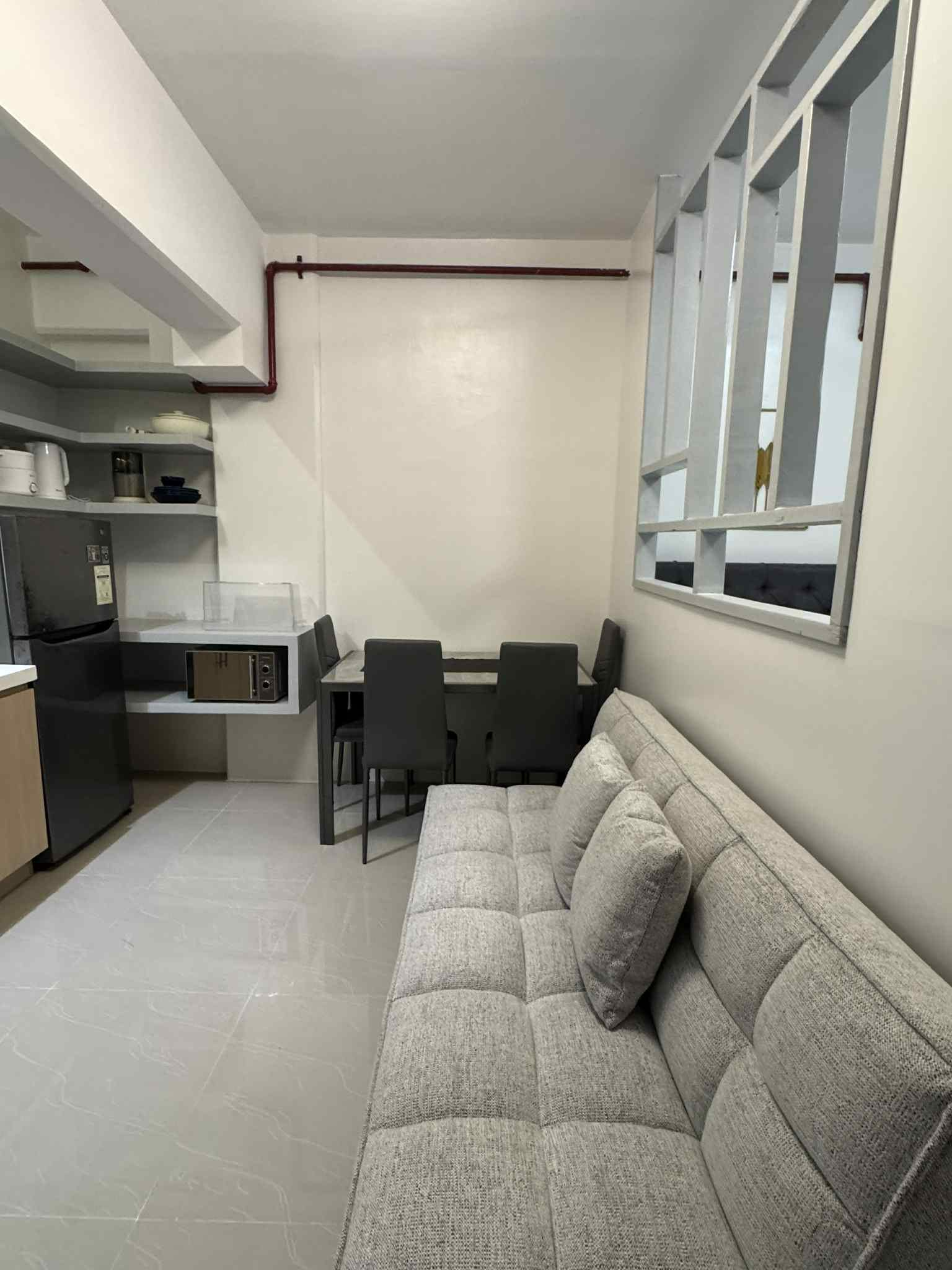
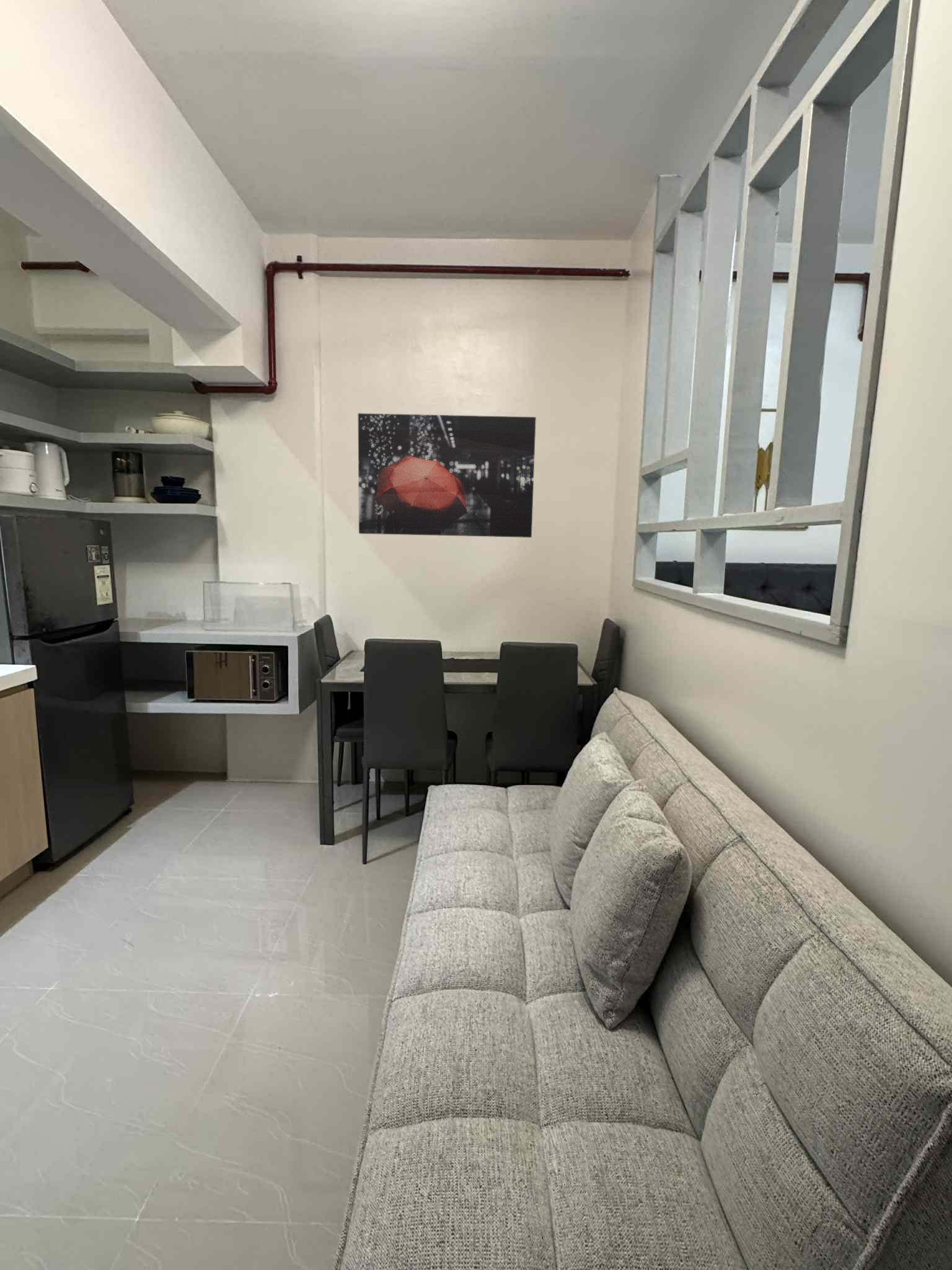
+ wall art [358,412,537,538]
